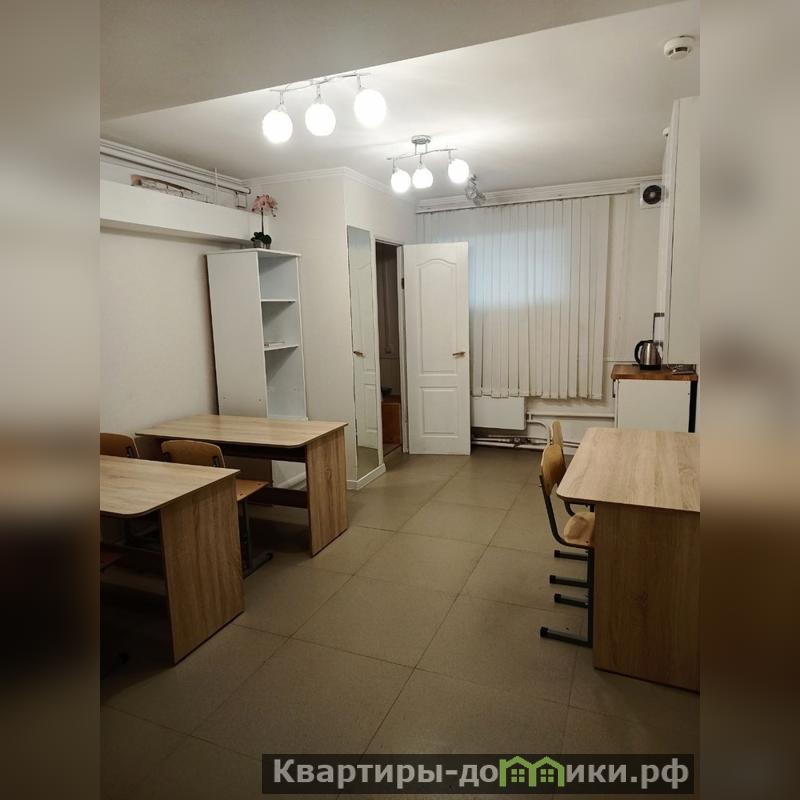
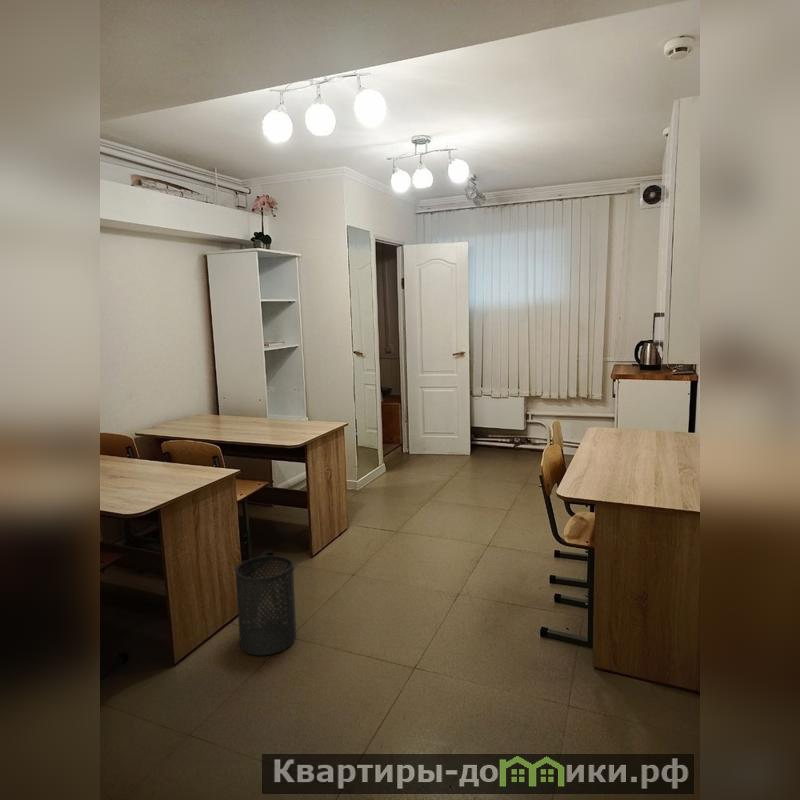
+ trash can [234,555,297,656]
